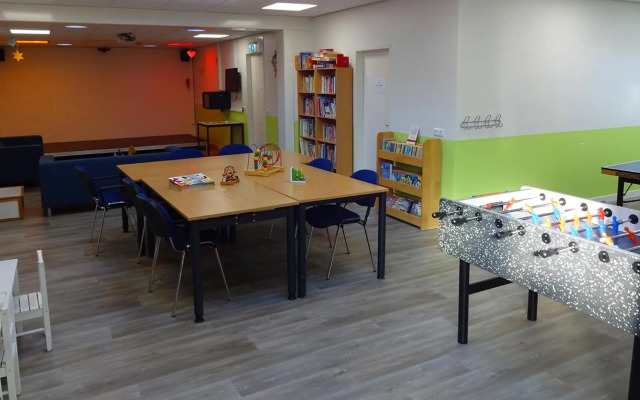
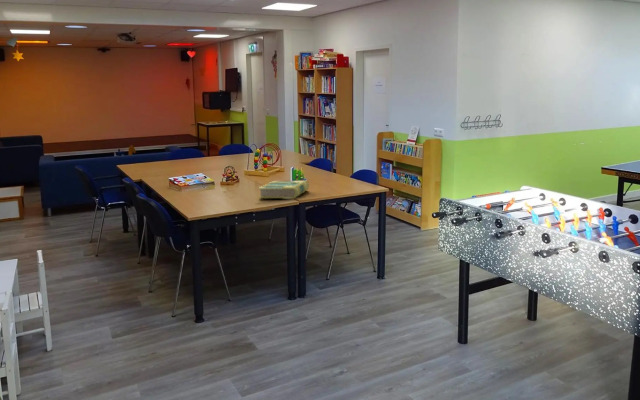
+ book [257,179,310,200]
